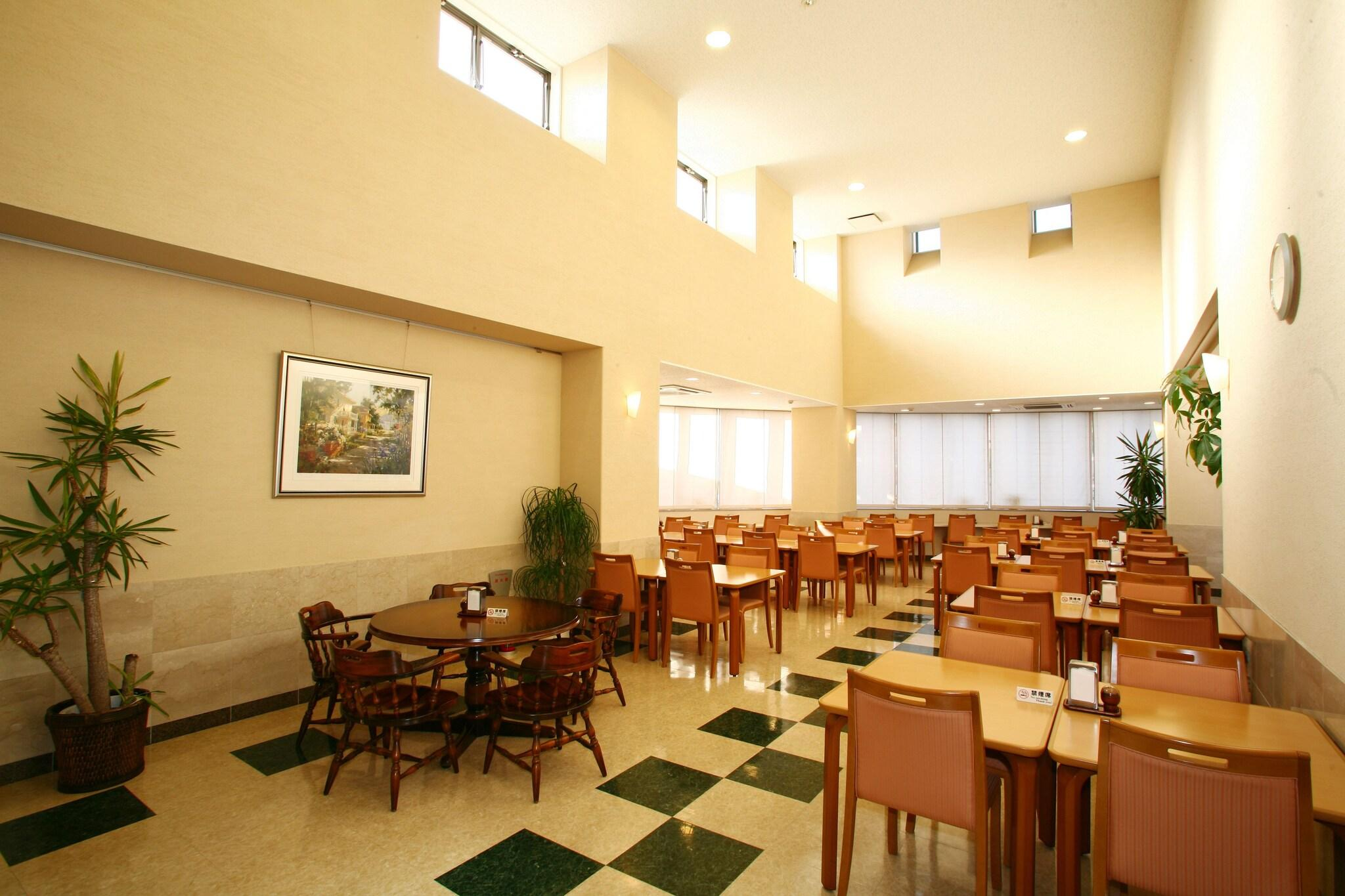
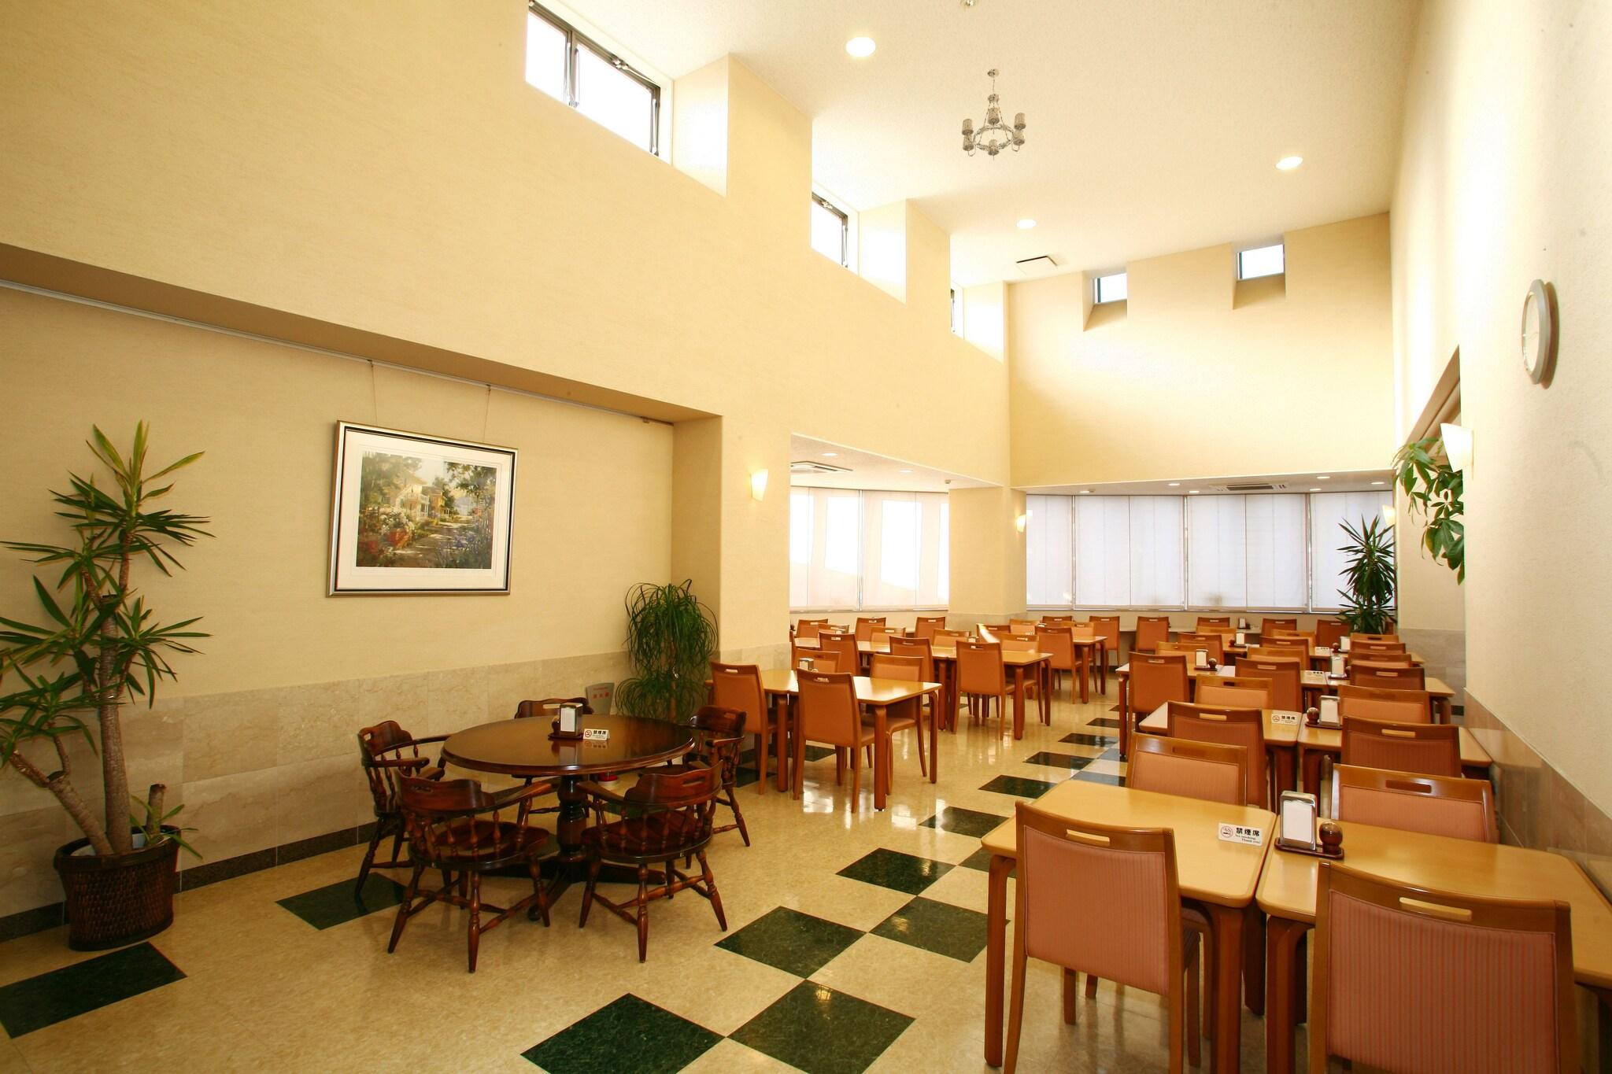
+ chandelier [961,67,1027,162]
